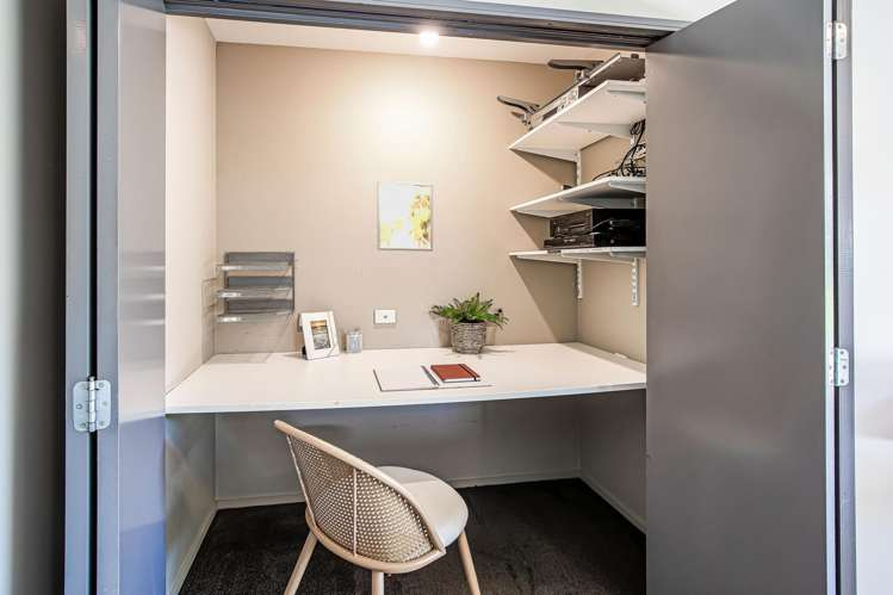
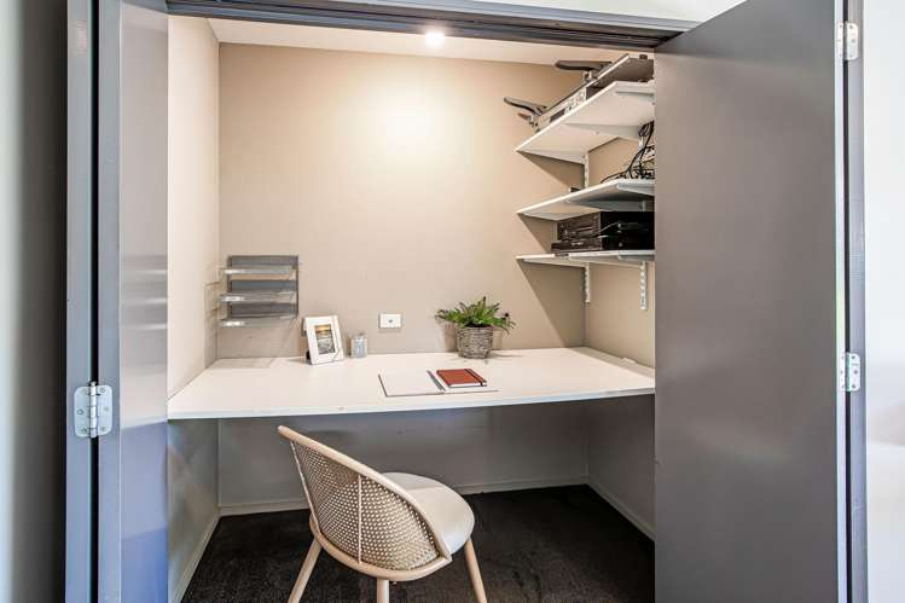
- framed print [377,180,434,253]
